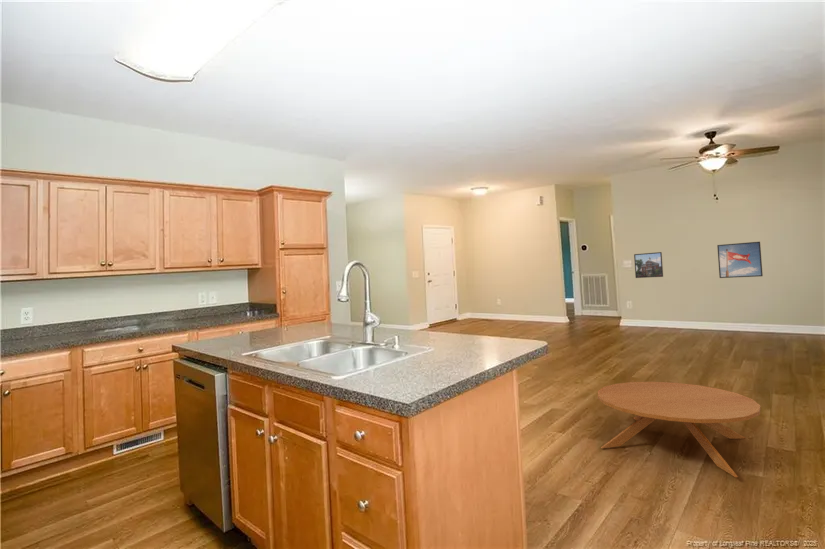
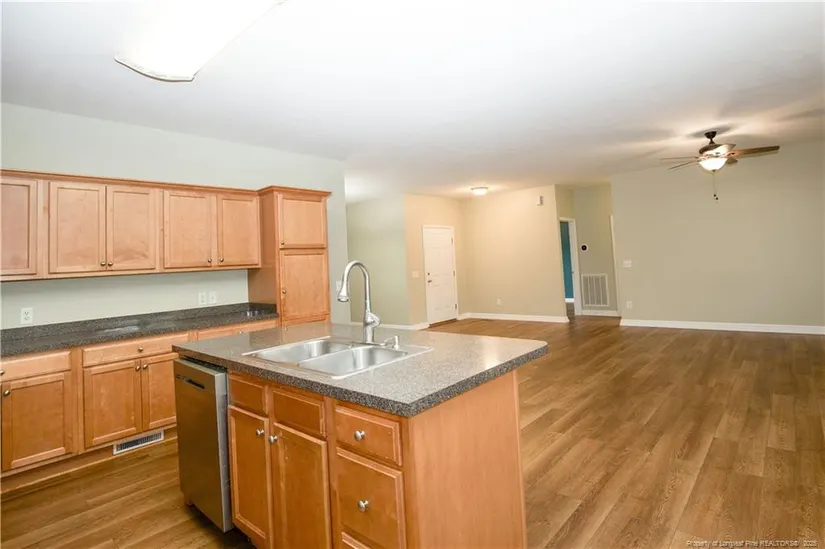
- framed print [633,251,664,279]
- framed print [716,241,764,279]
- coffee table [597,381,761,478]
